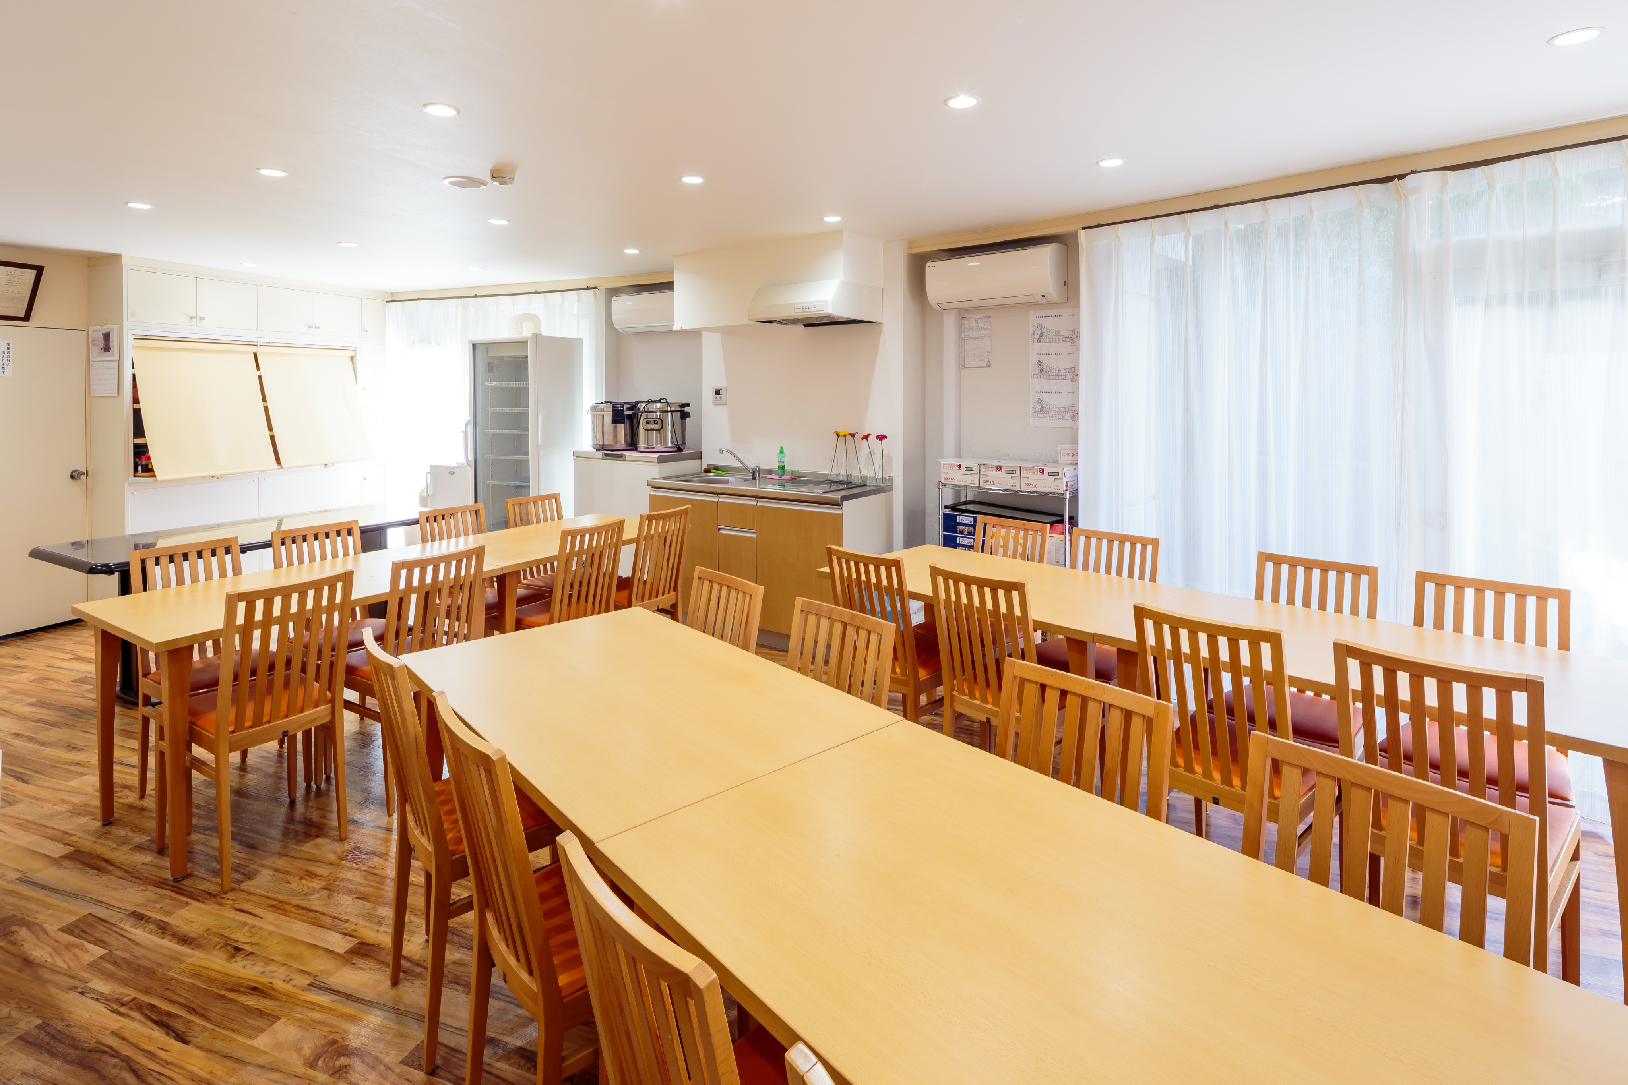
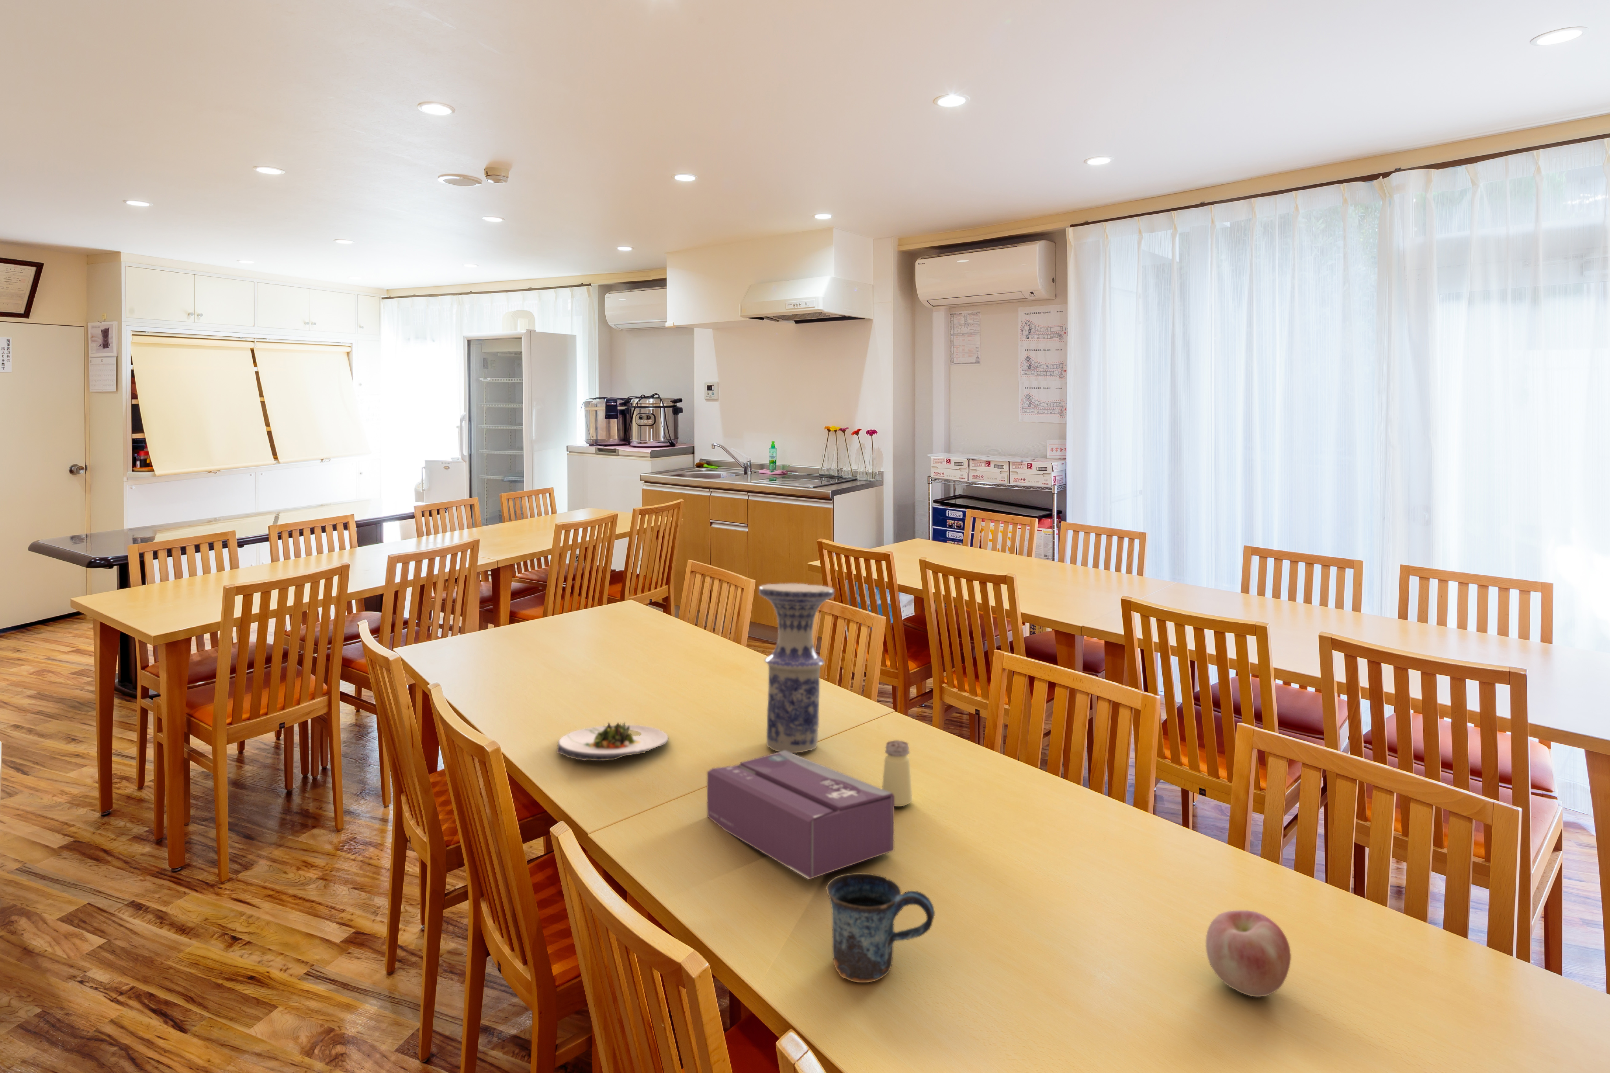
+ mug [825,872,936,983]
+ saltshaker [882,740,913,807]
+ salad plate [556,721,668,762]
+ vase [758,583,835,753]
+ apple [1205,910,1291,998]
+ tissue box [707,751,895,880]
